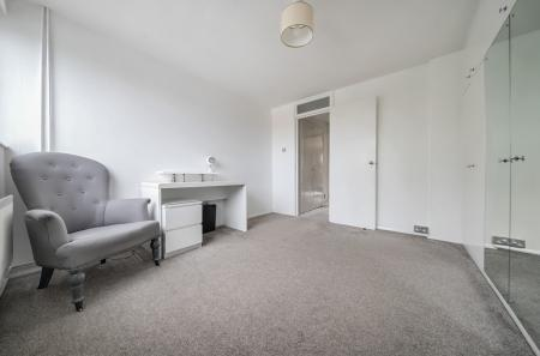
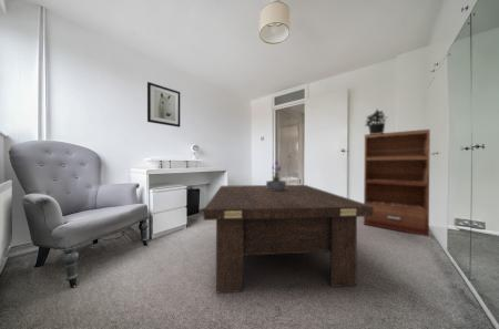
+ bookshelf [363,128,431,238]
+ wall art [146,81,181,128]
+ potted plant [364,109,389,134]
+ coffee table [203,184,374,294]
+ potted plant [265,156,287,191]
